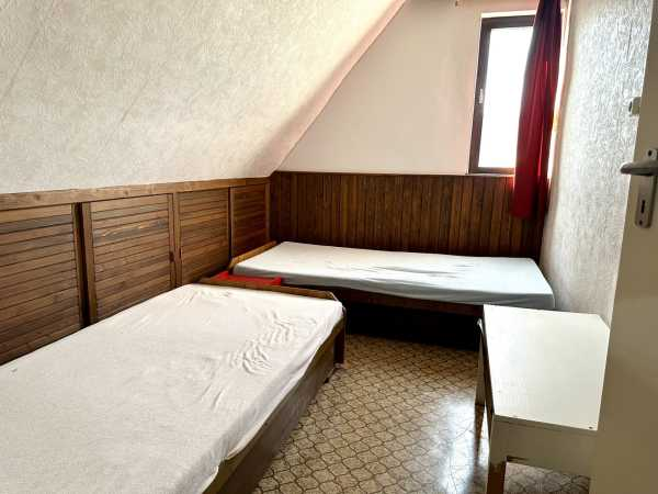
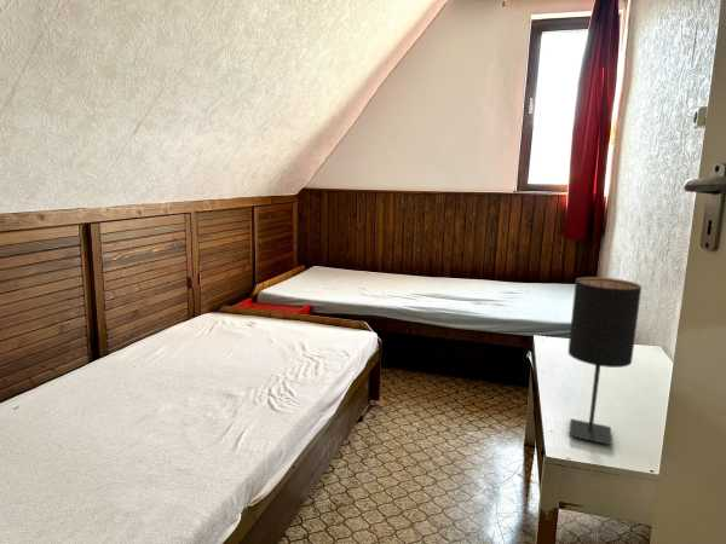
+ table lamp [567,276,643,446]
